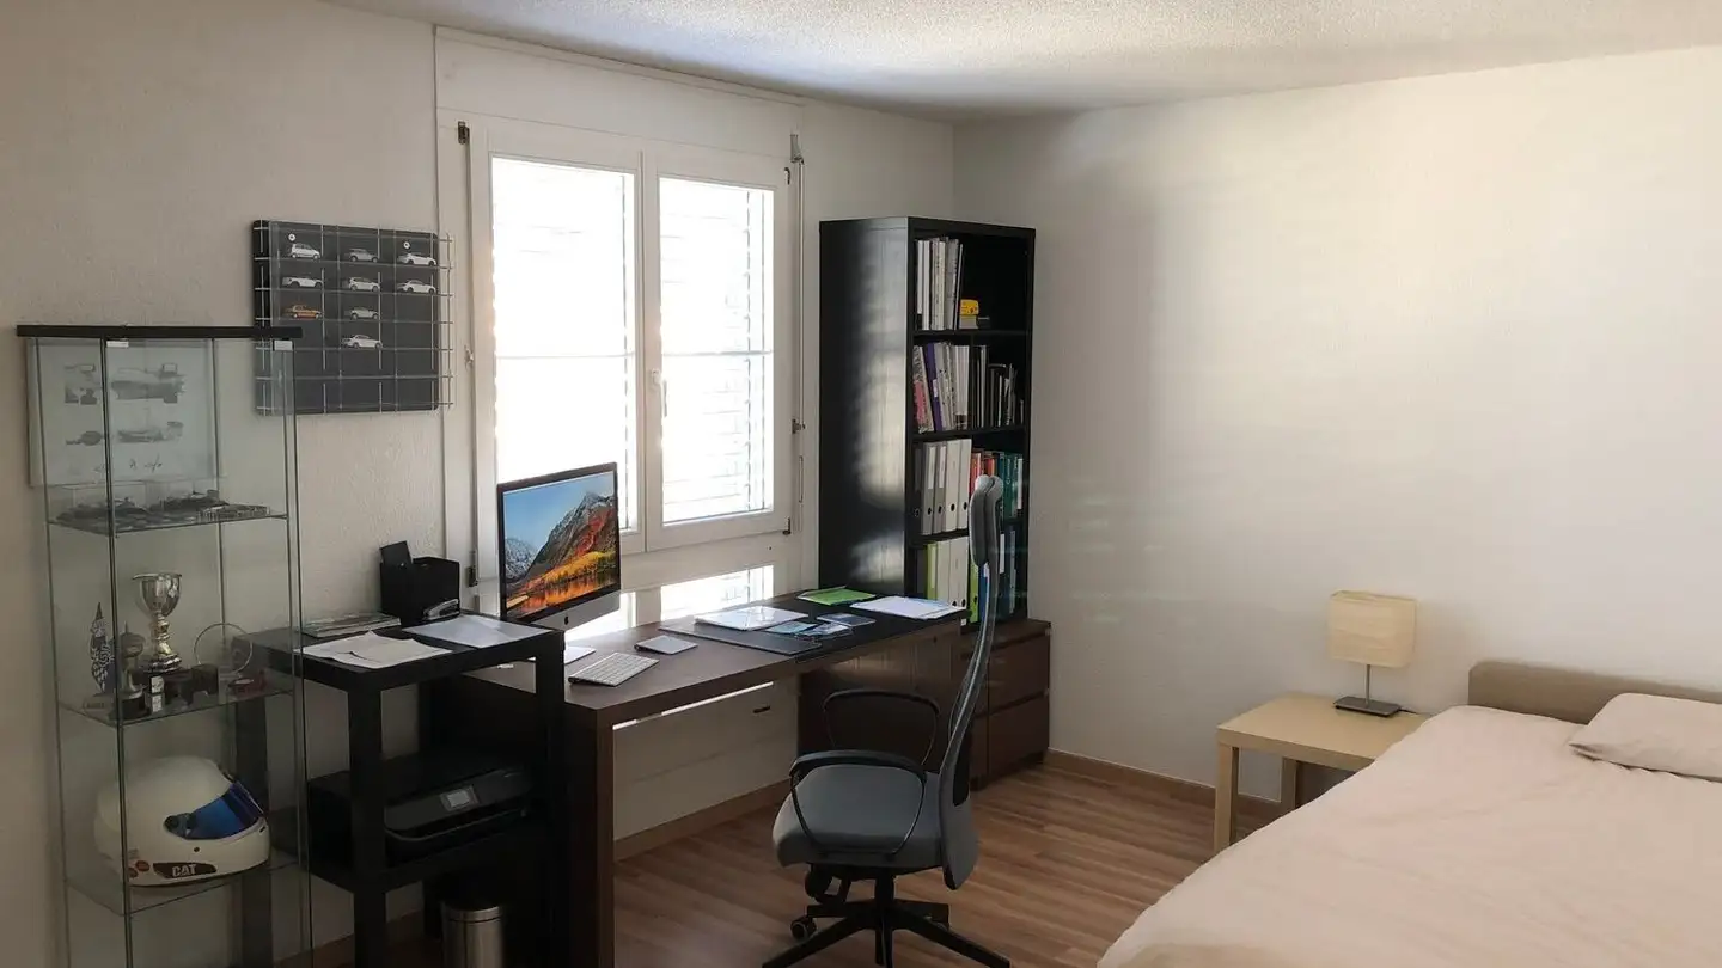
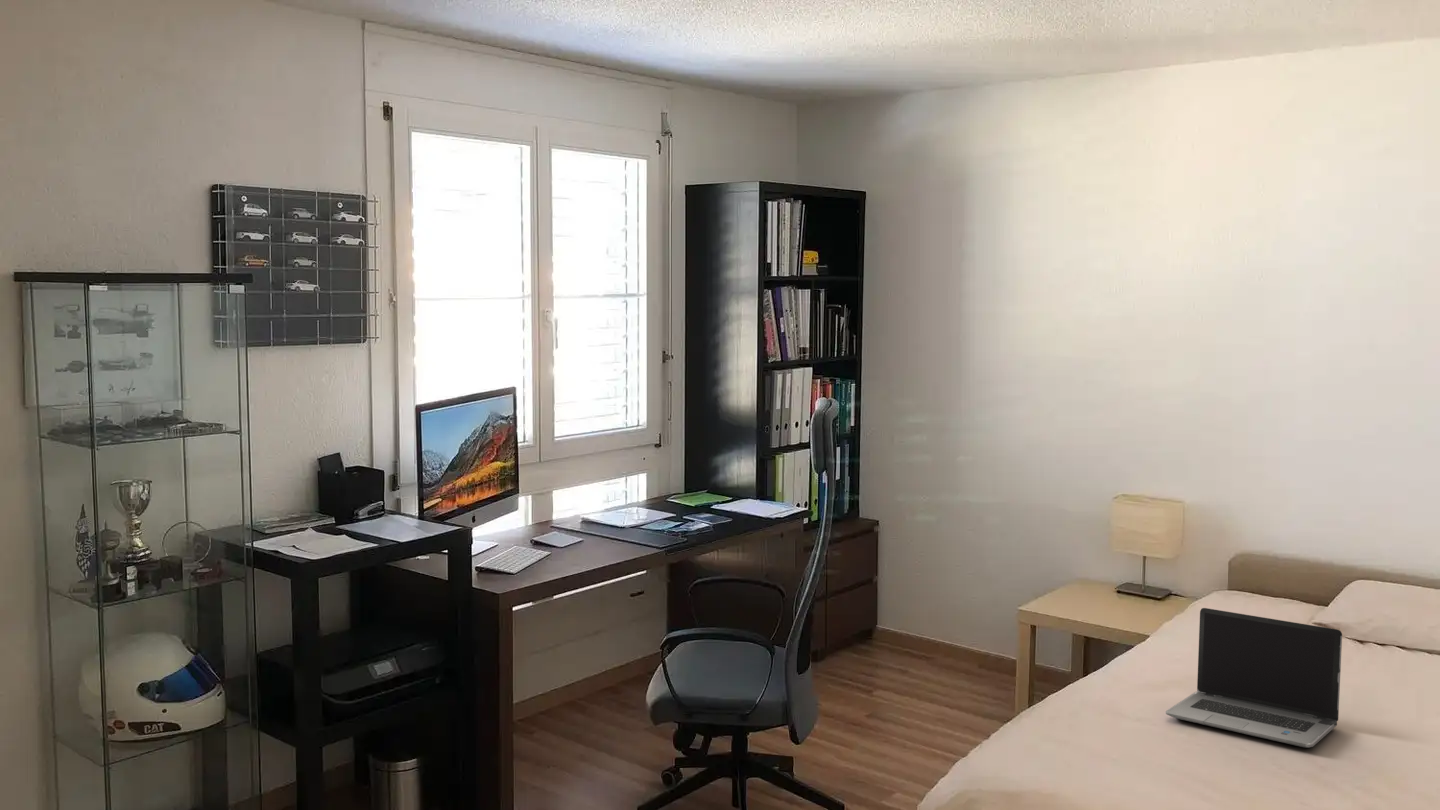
+ laptop computer [1165,607,1343,749]
